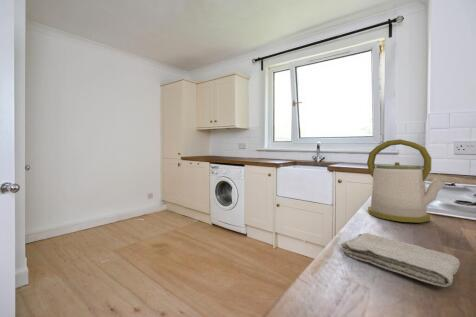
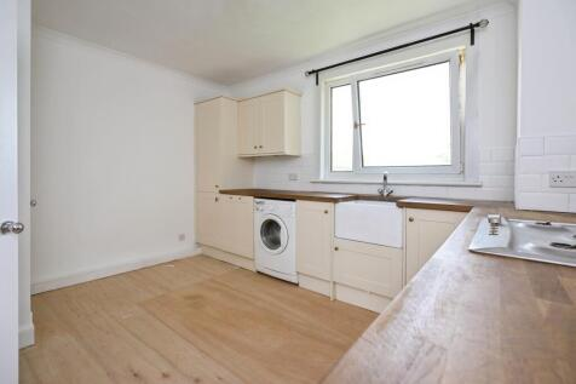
- washcloth [340,232,461,288]
- kettle [366,138,446,224]
